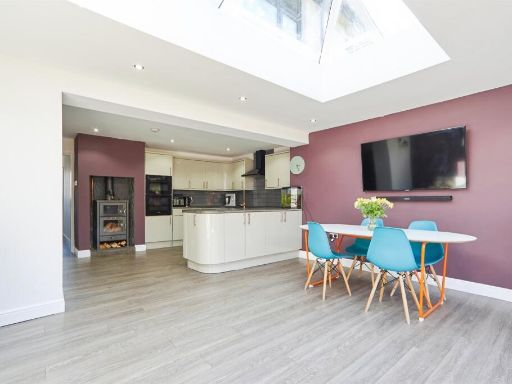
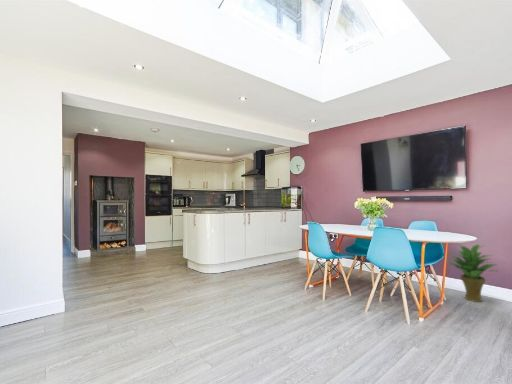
+ potted plant [447,242,498,303]
